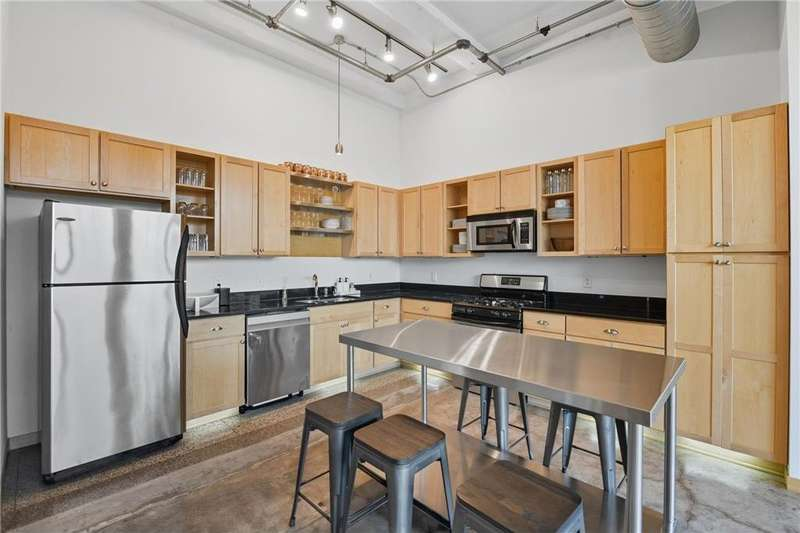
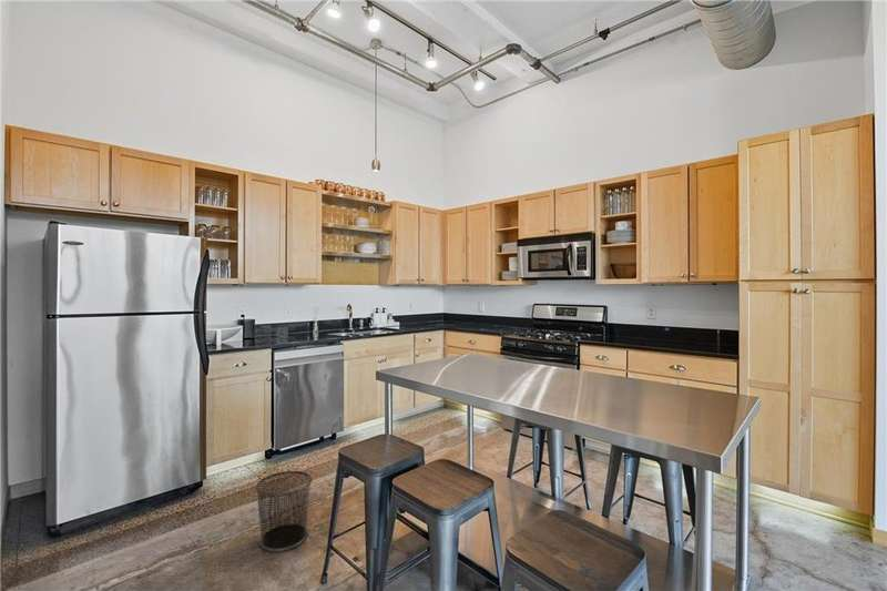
+ waste bin [254,470,313,552]
